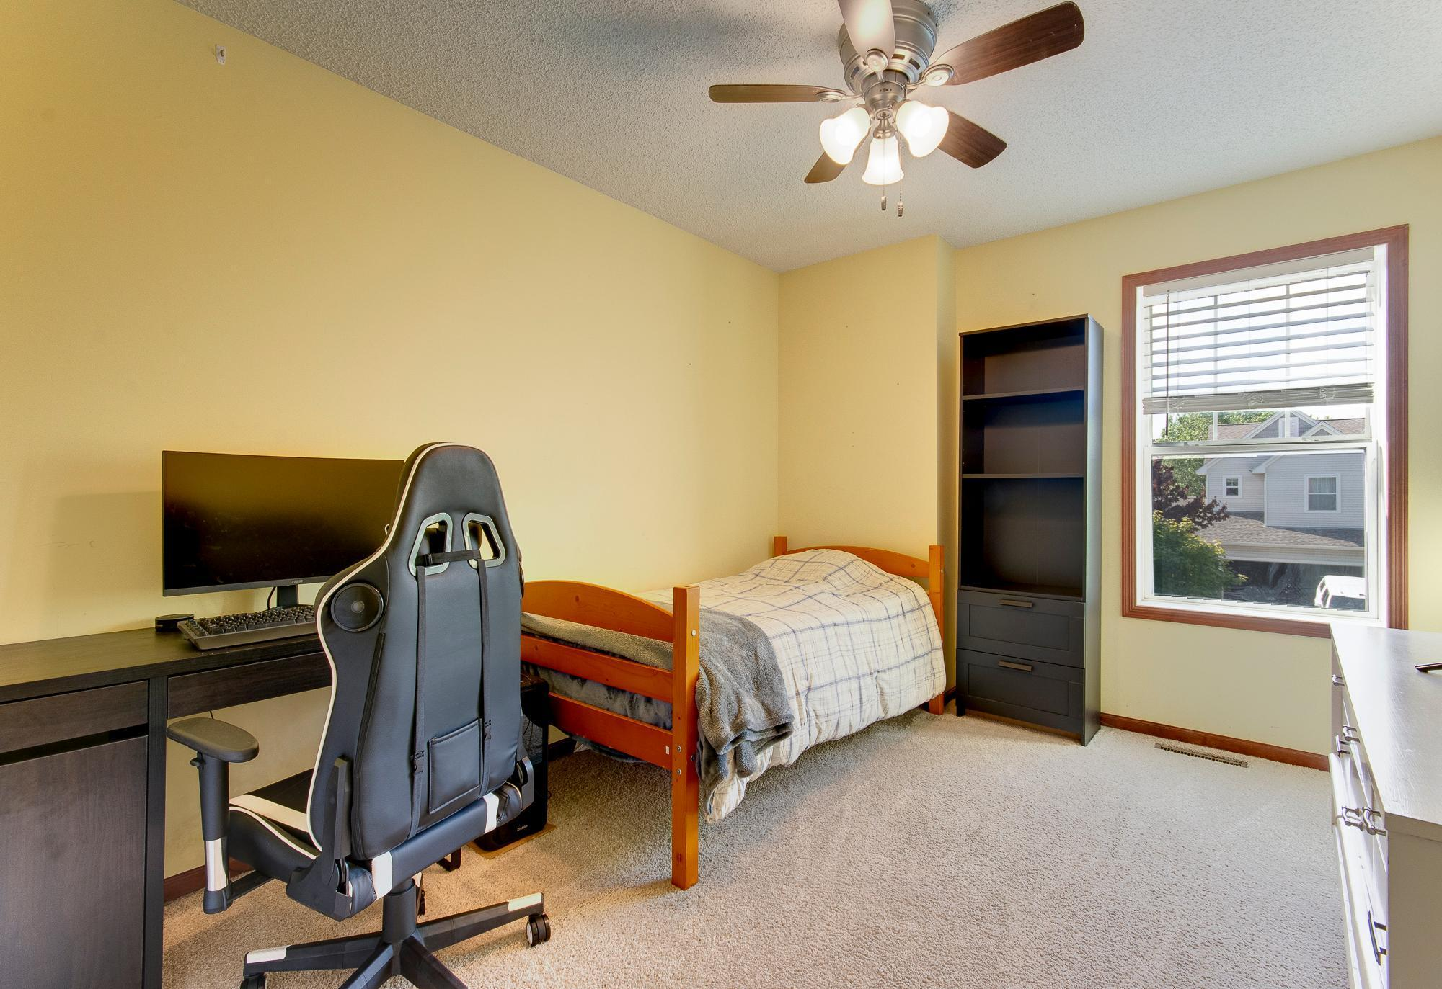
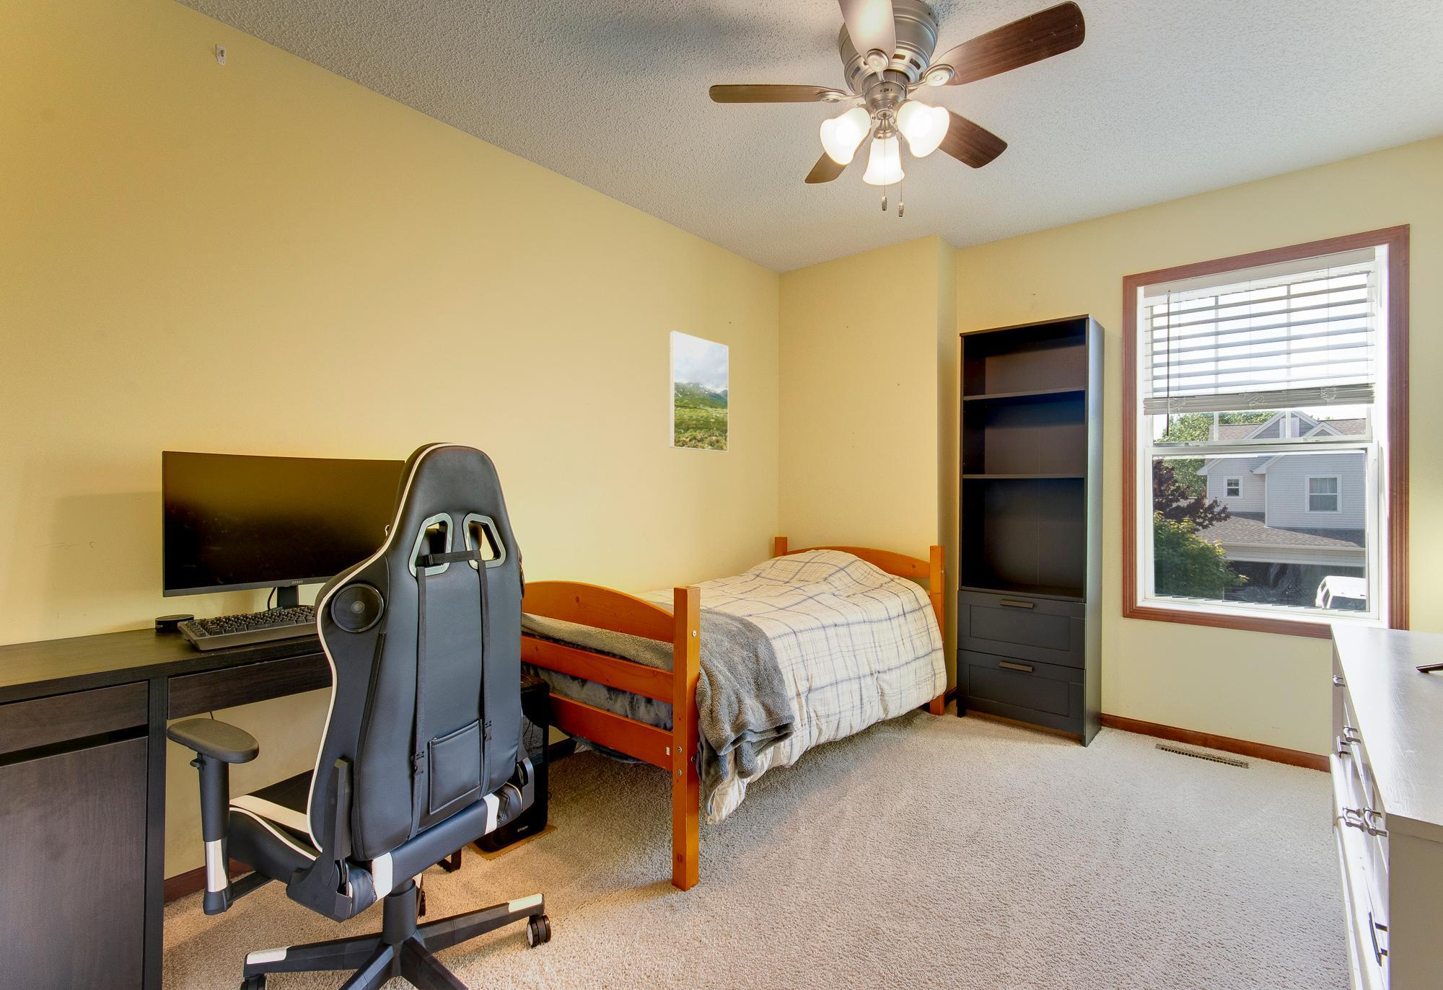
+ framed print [669,330,729,453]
